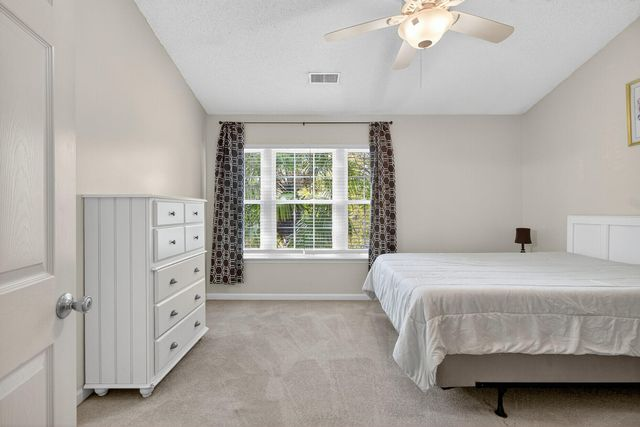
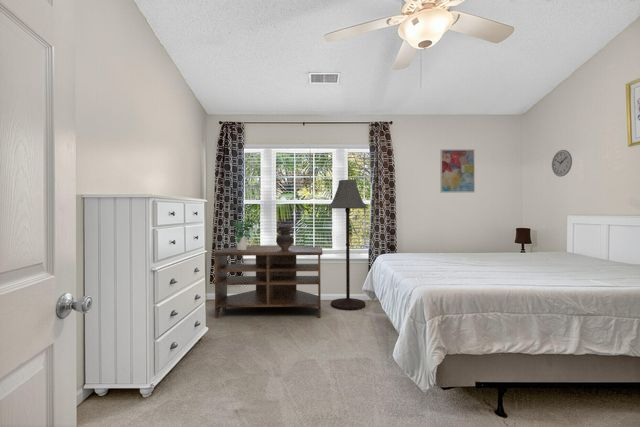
+ tv stand [211,244,324,319]
+ potted plant [233,219,258,250]
+ wall art [439,148,476,194]
+ floor lamp [327,179,369,311]
+ wall clock [551,149,573,178]
+ ceramic vessel [275,225,295,250]
